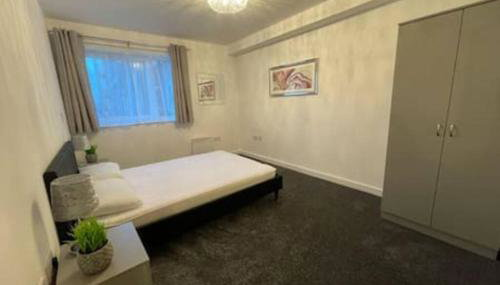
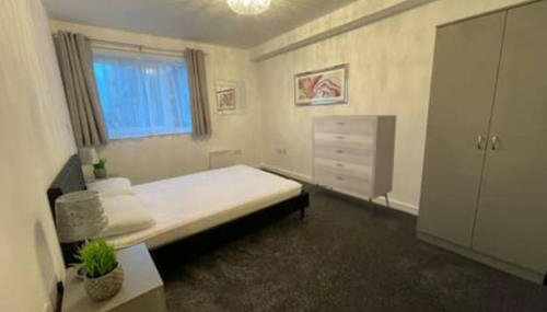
+ dresser [311,114,397,218]
